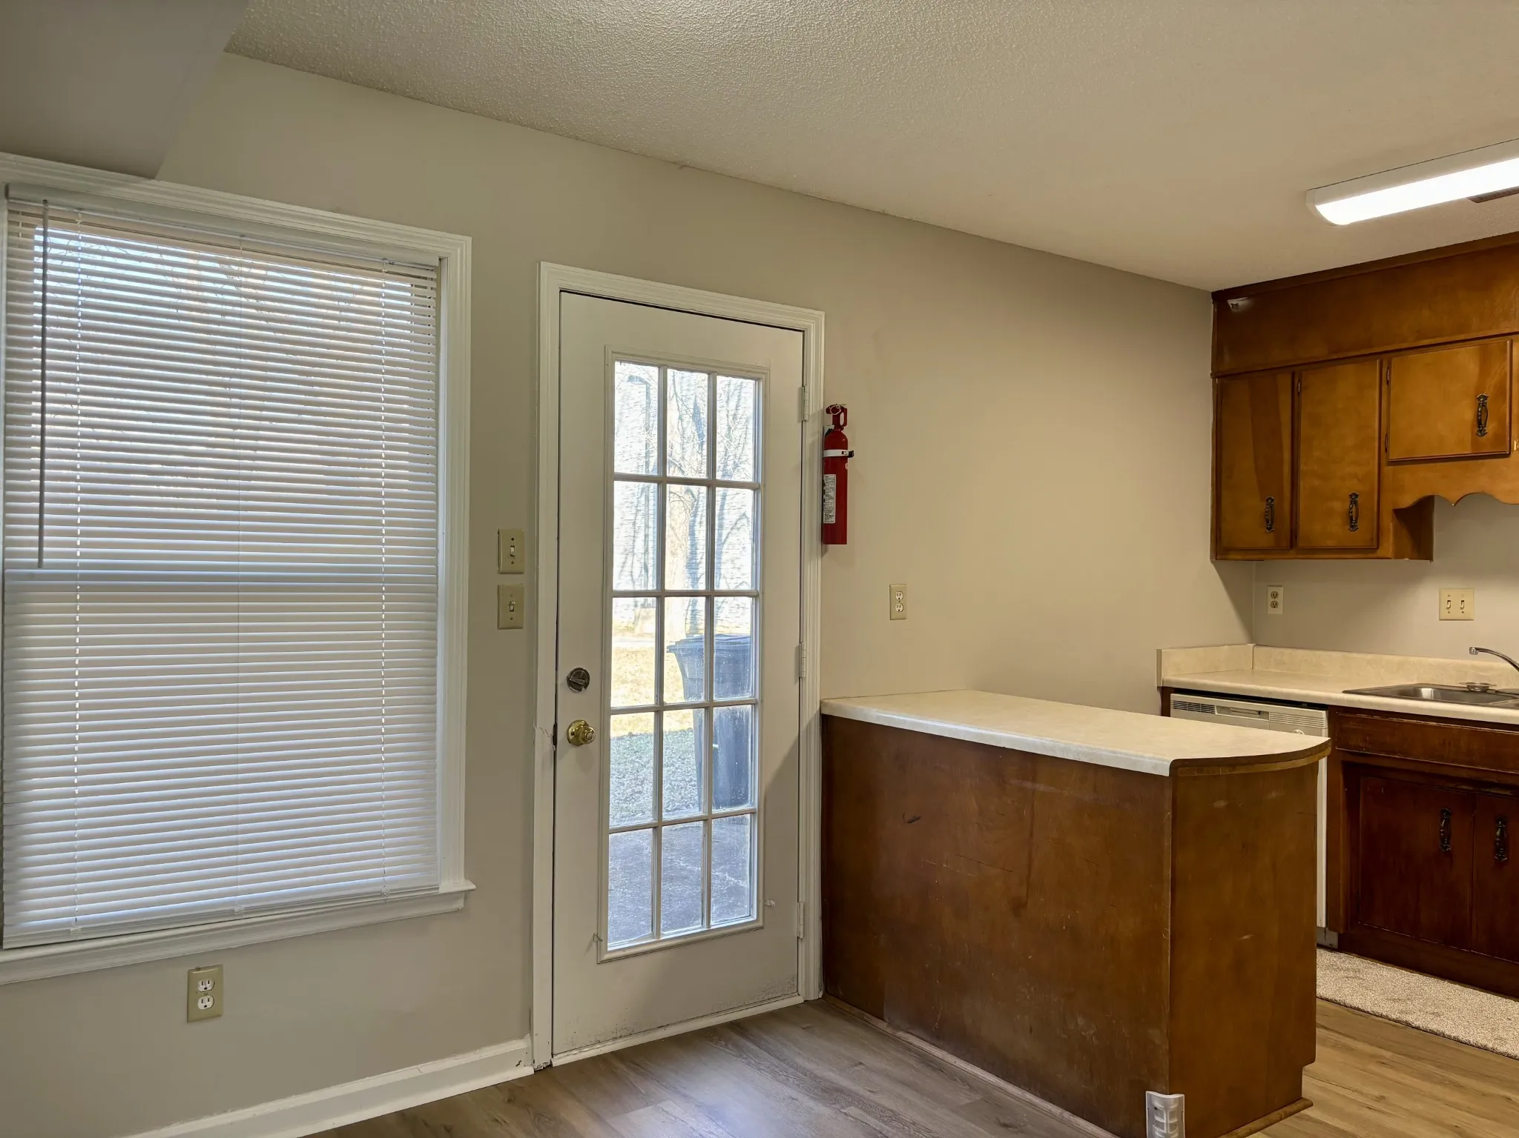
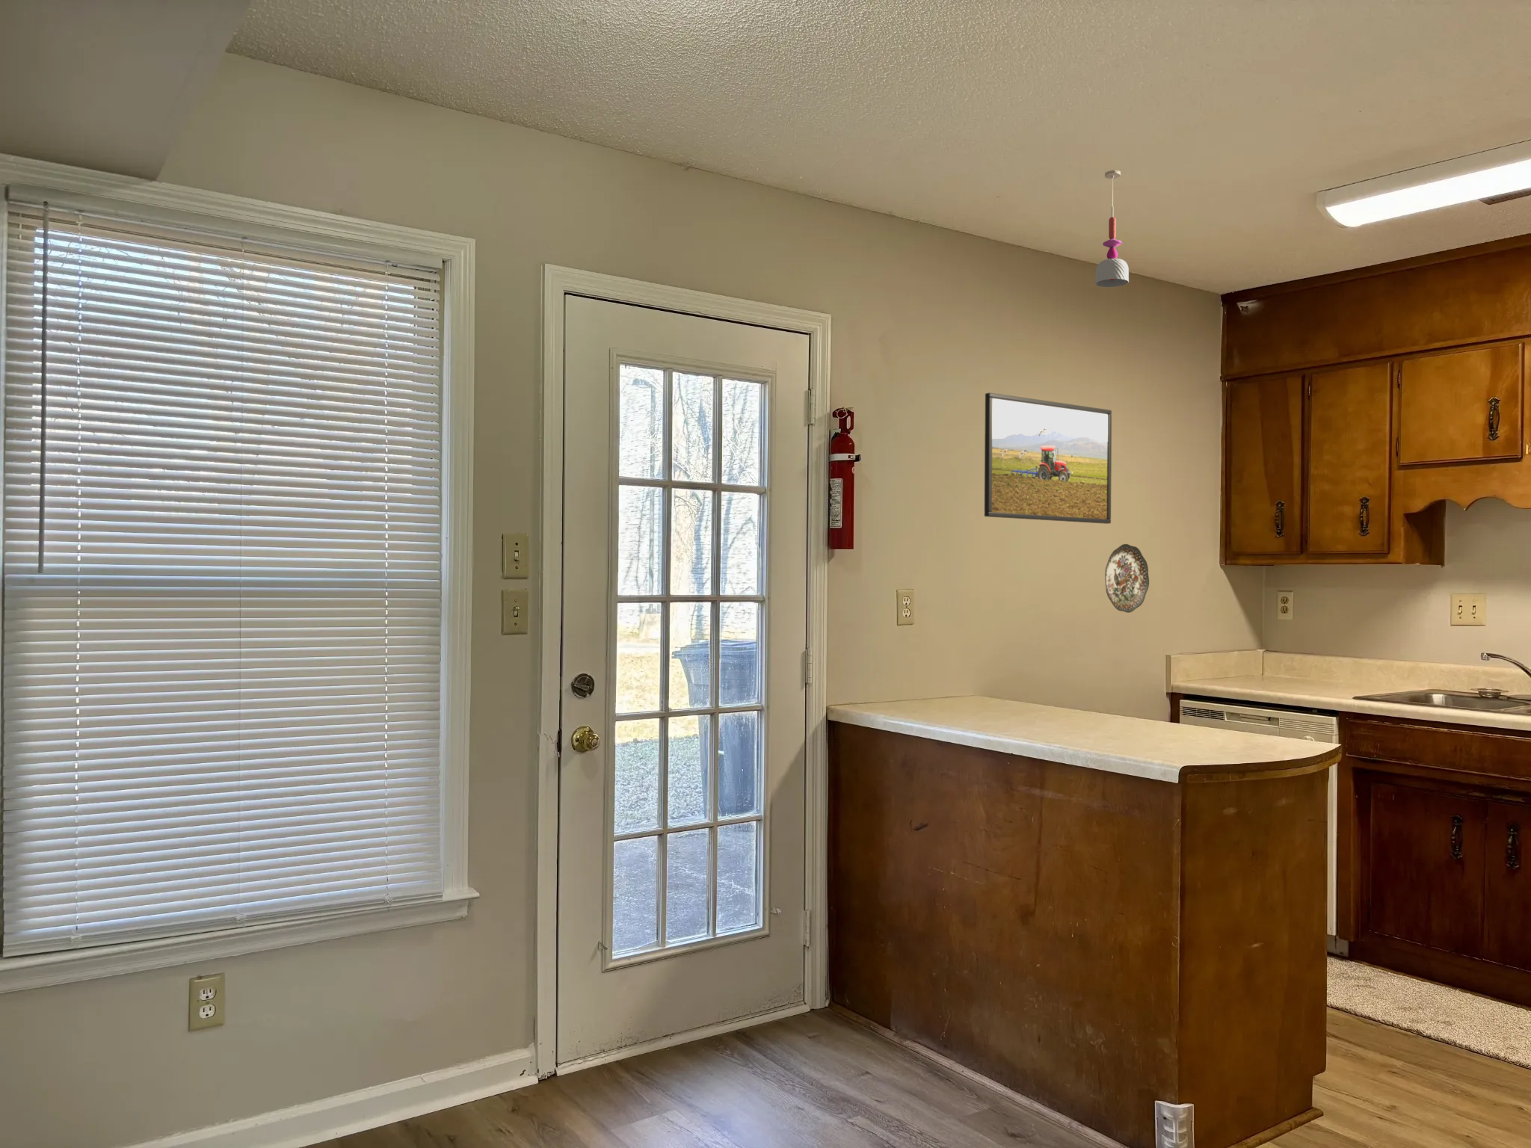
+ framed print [984,392,1113,525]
+ pendant light [1095,170,1130,288]
+ decorative plate [1104,544,1150,614]
